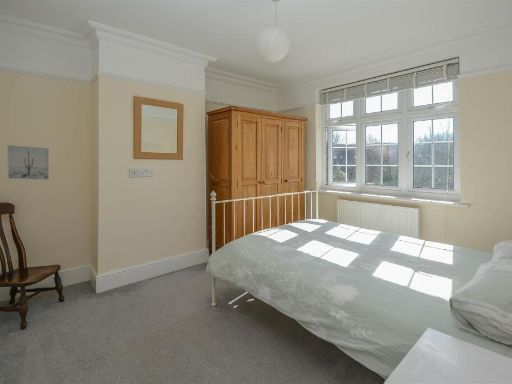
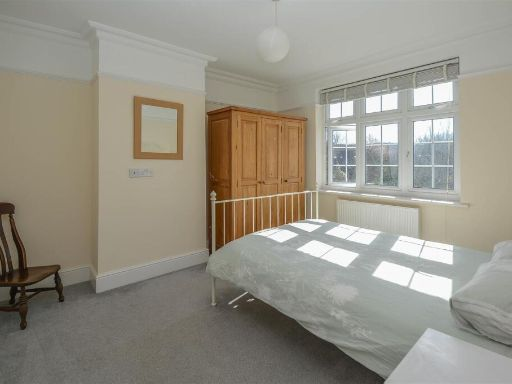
- wall art [6,144,50,181]
